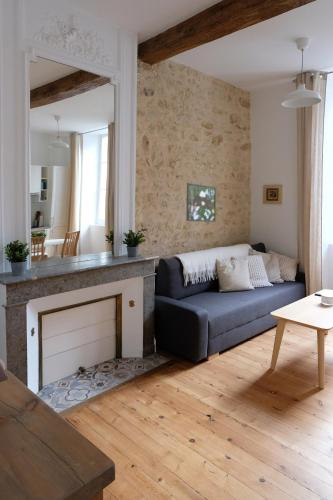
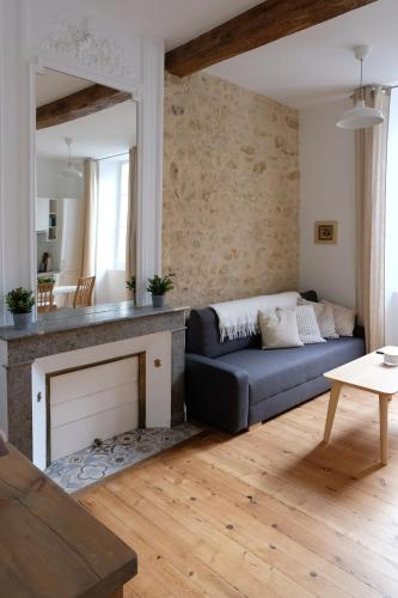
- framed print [185,182,217,223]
